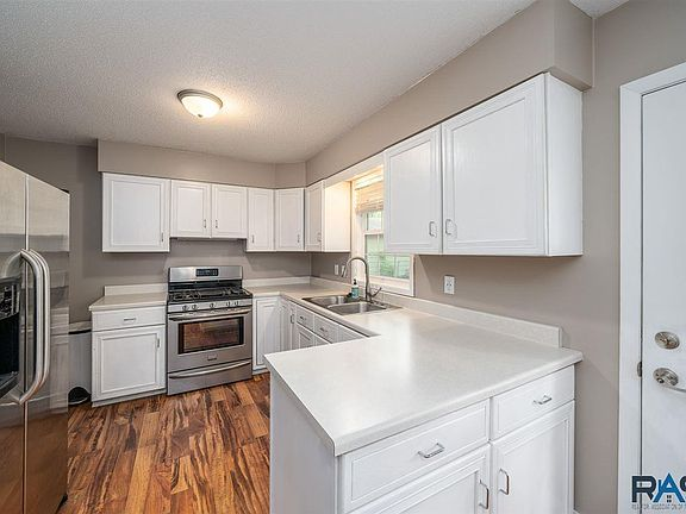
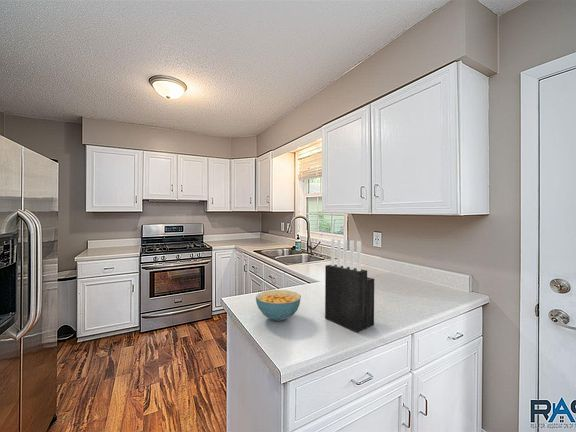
+ knife block [324,238,375,333]
+ cereal bowl [255,289,302,322]
